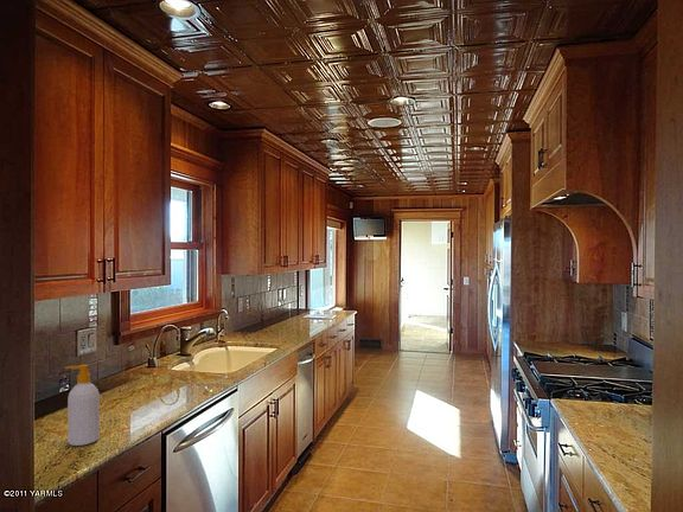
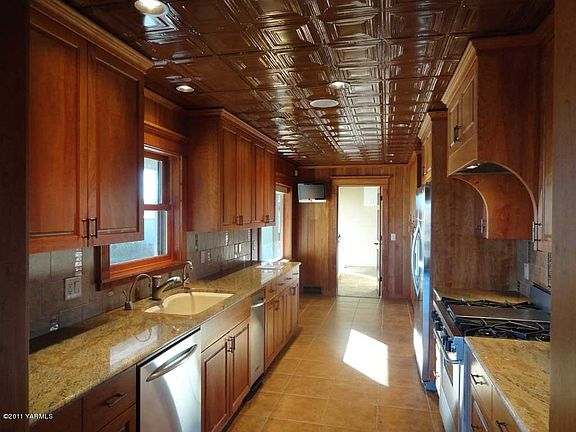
- soap bottle [64,364,101,447]
